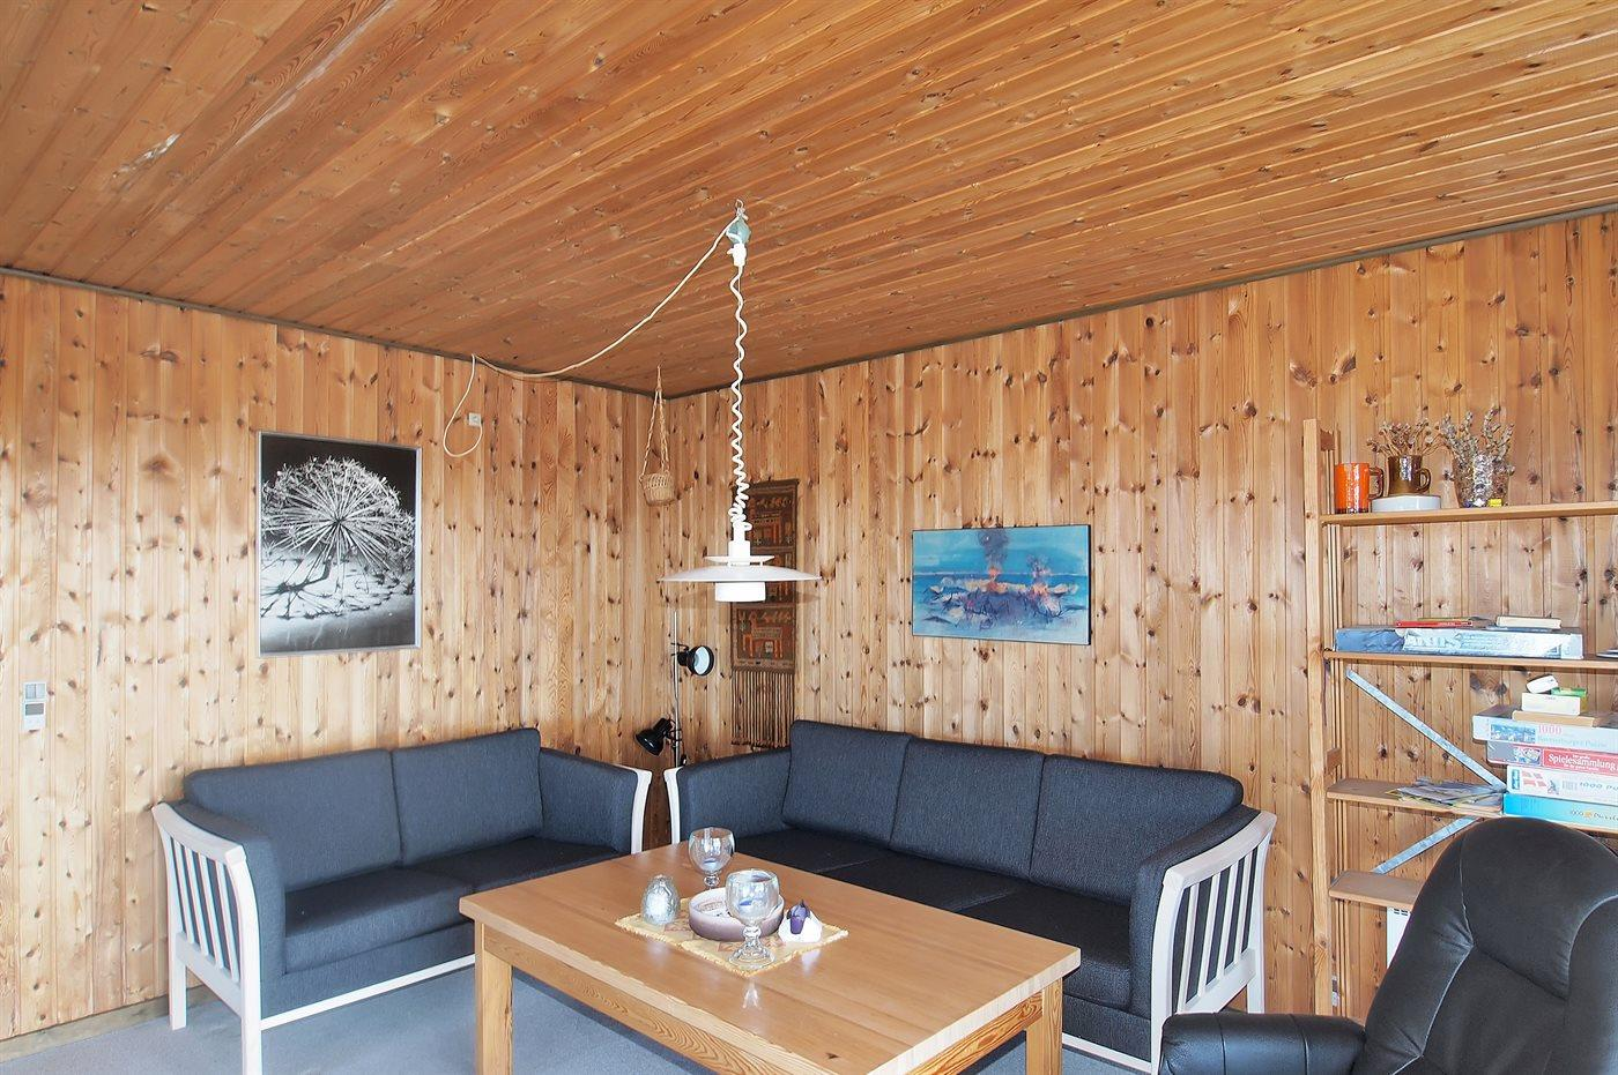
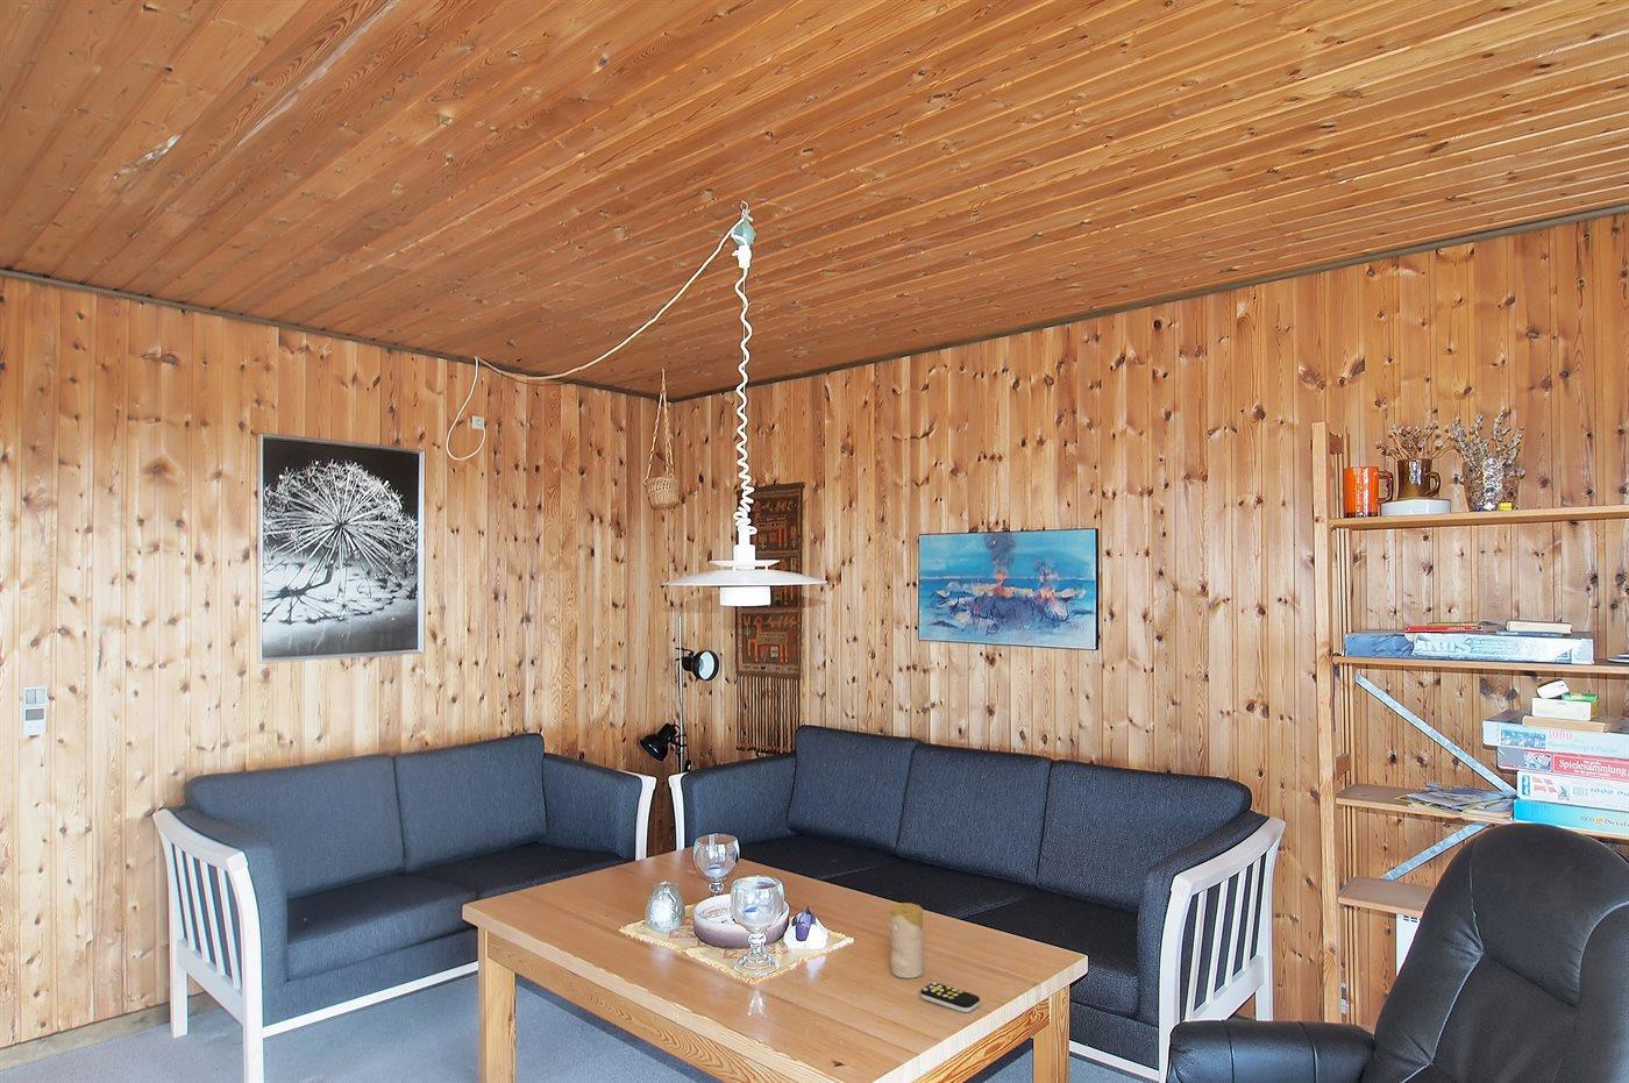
+ candle [889,902,924,979]
+ remote control [920,981,981,1013]
